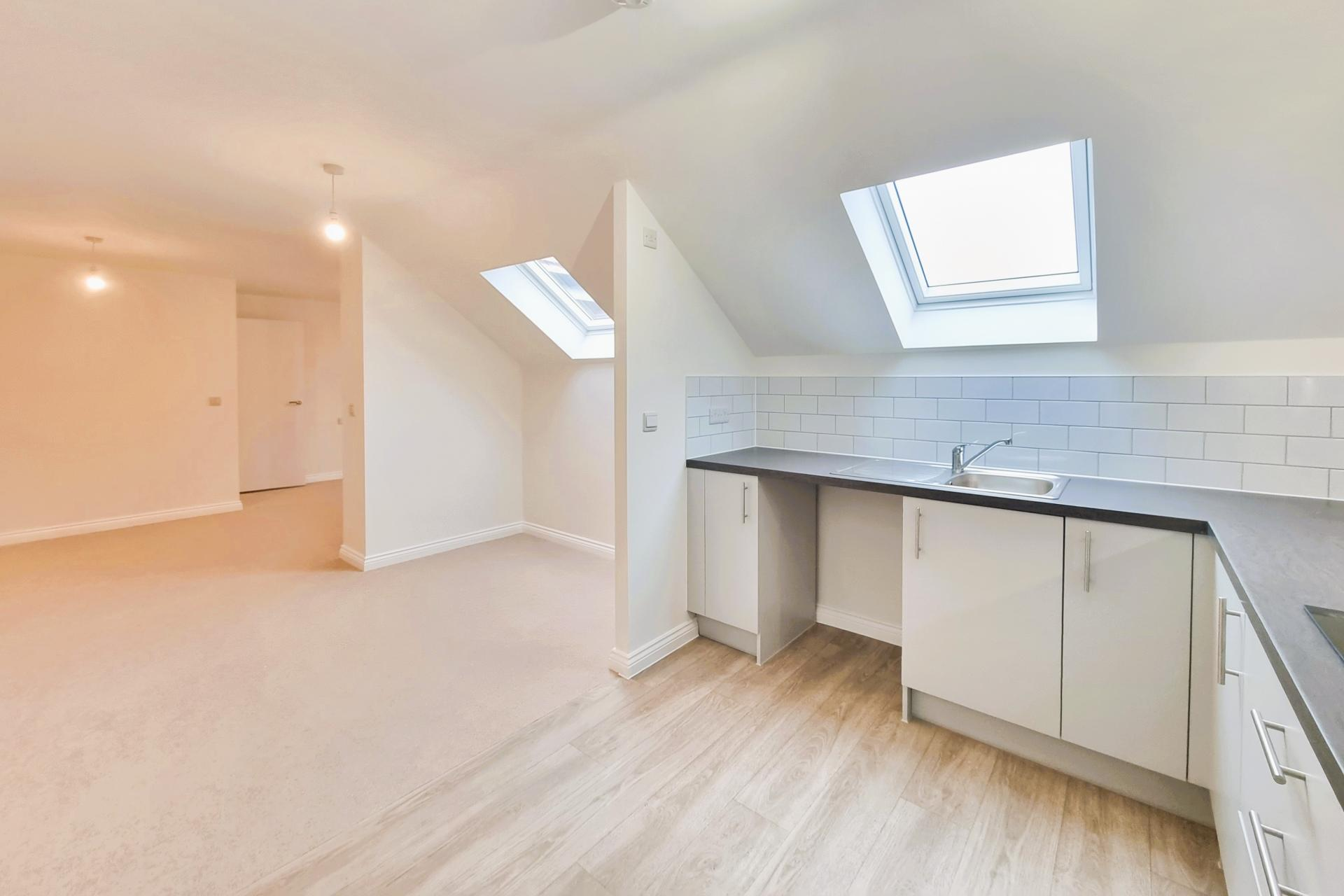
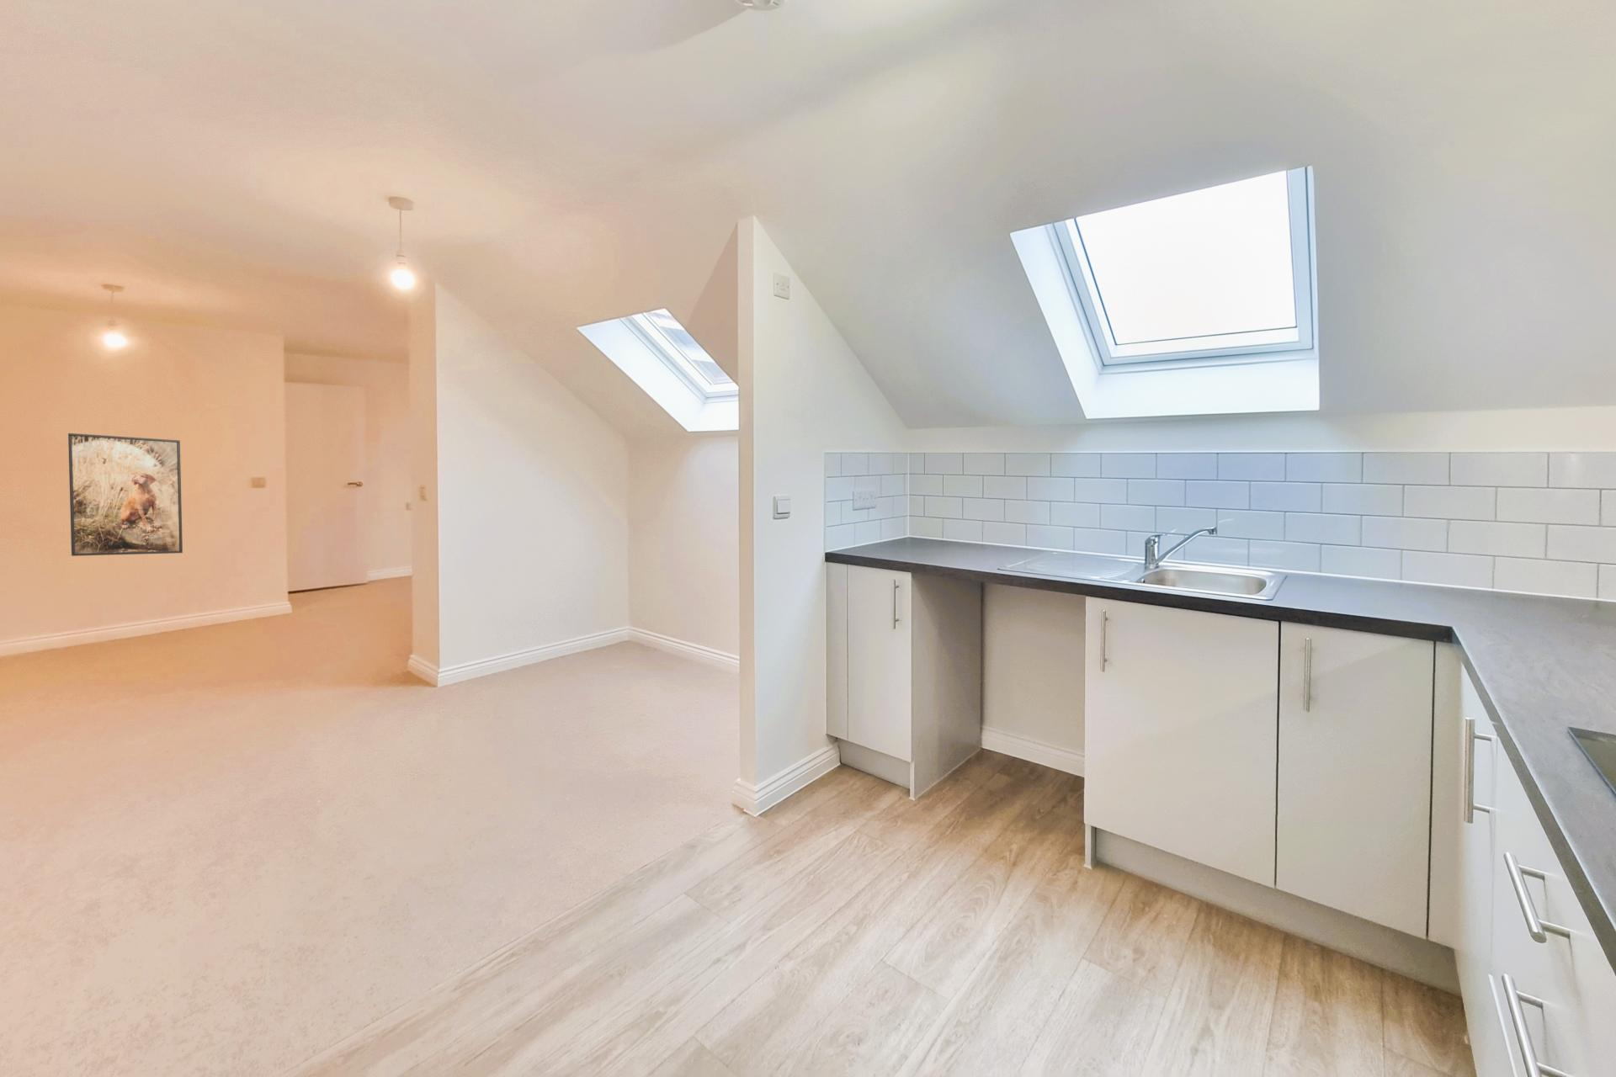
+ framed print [67,433,184,557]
